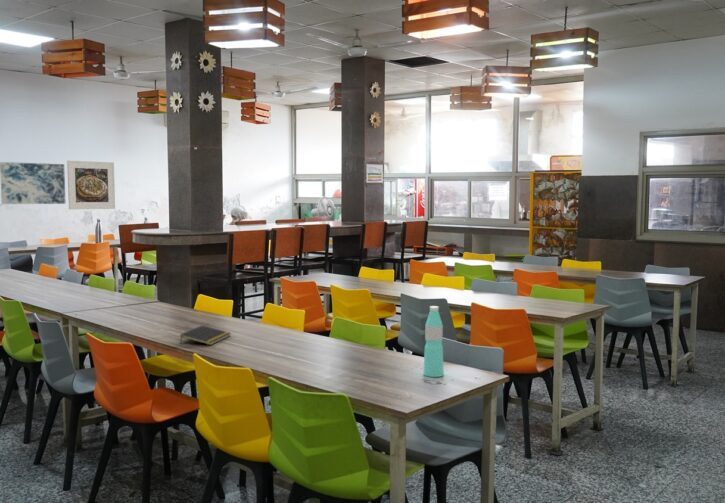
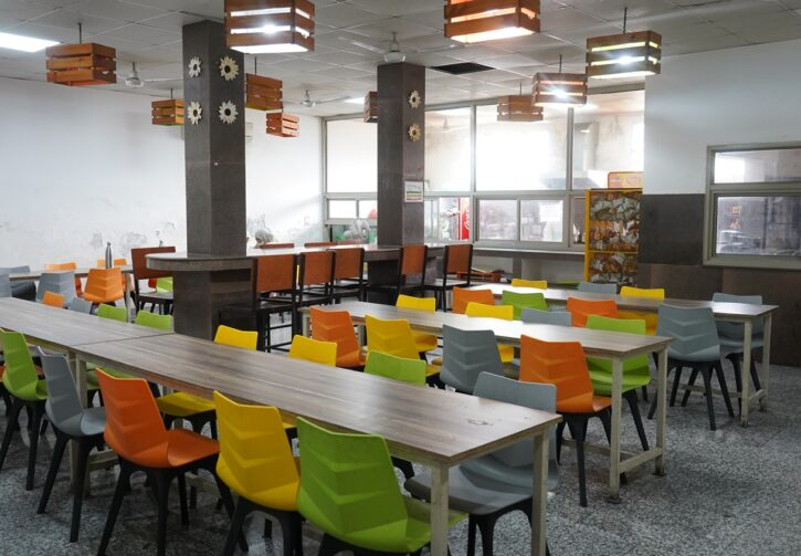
- wall art [0,161,67,205]
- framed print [66,160,116,210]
- notepad [179,324,232,346]
- water bottle [422,305,445,378]
